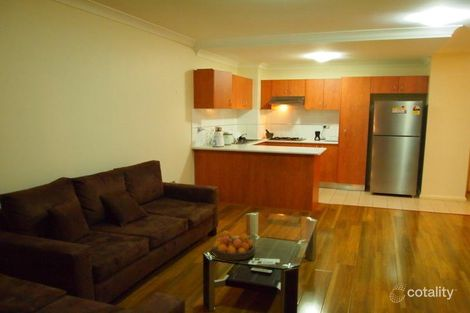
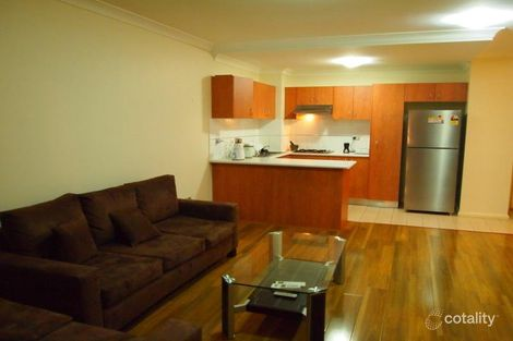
- fruit bowl [211,230,256,261]
